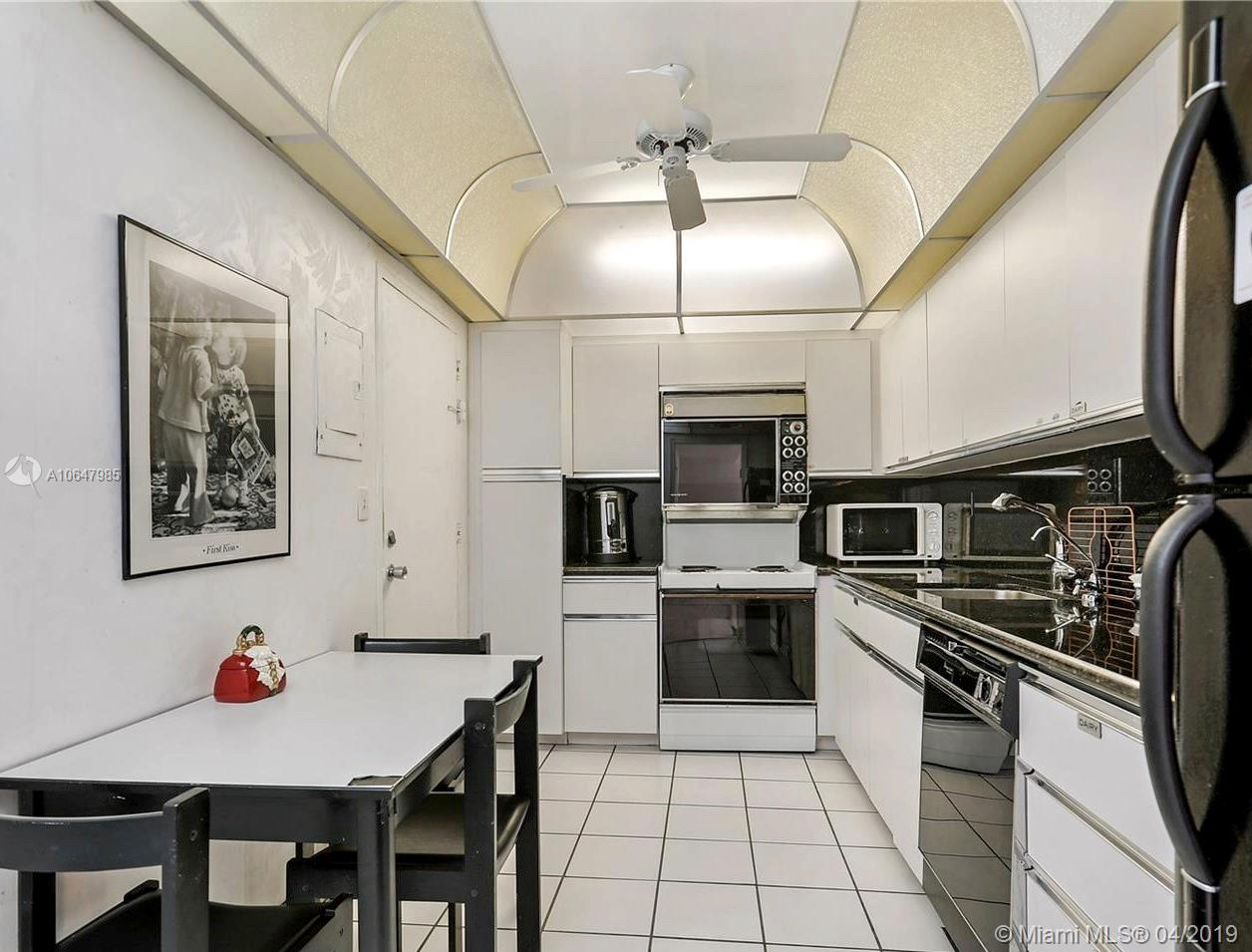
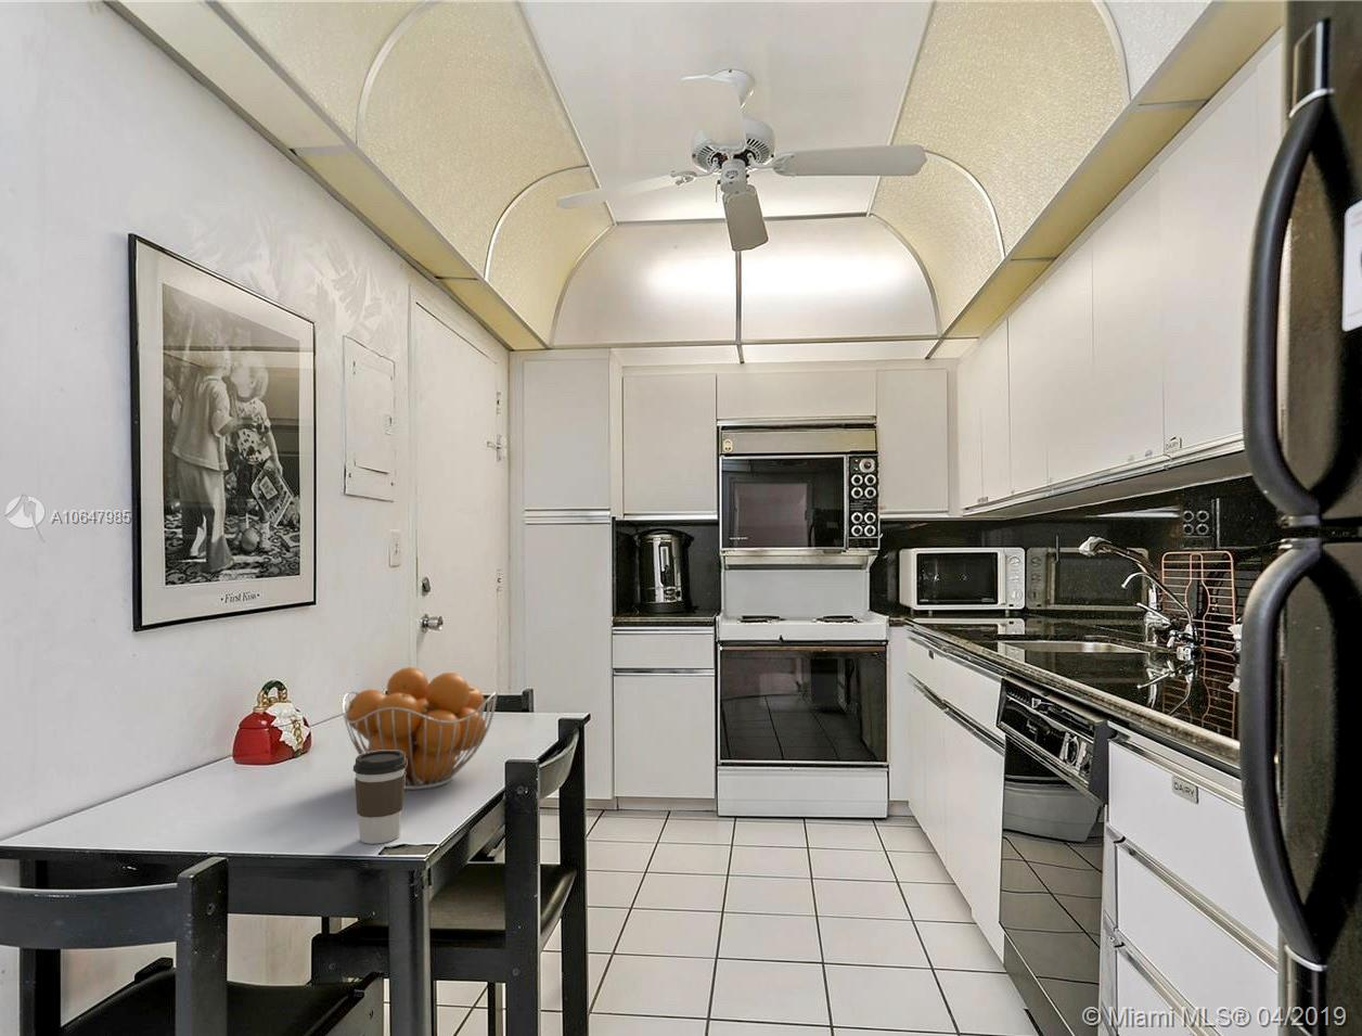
+ fruit basket [340,666,499,791]
+ coffee cup [352,751,407,846]
